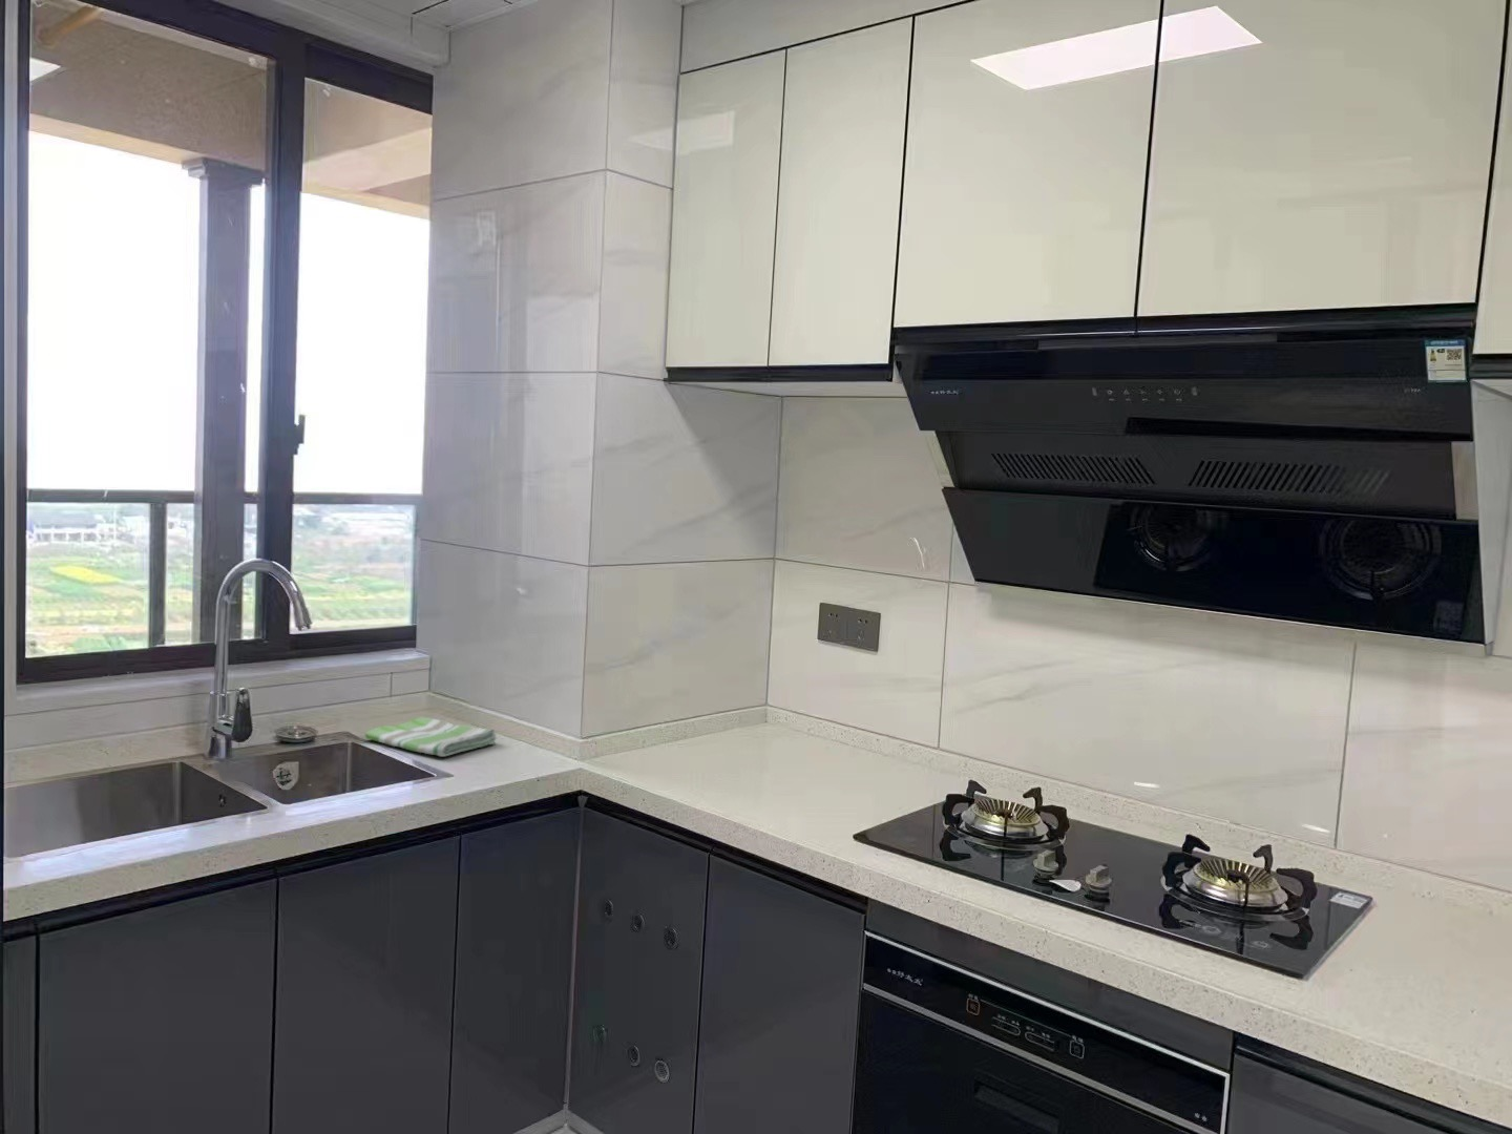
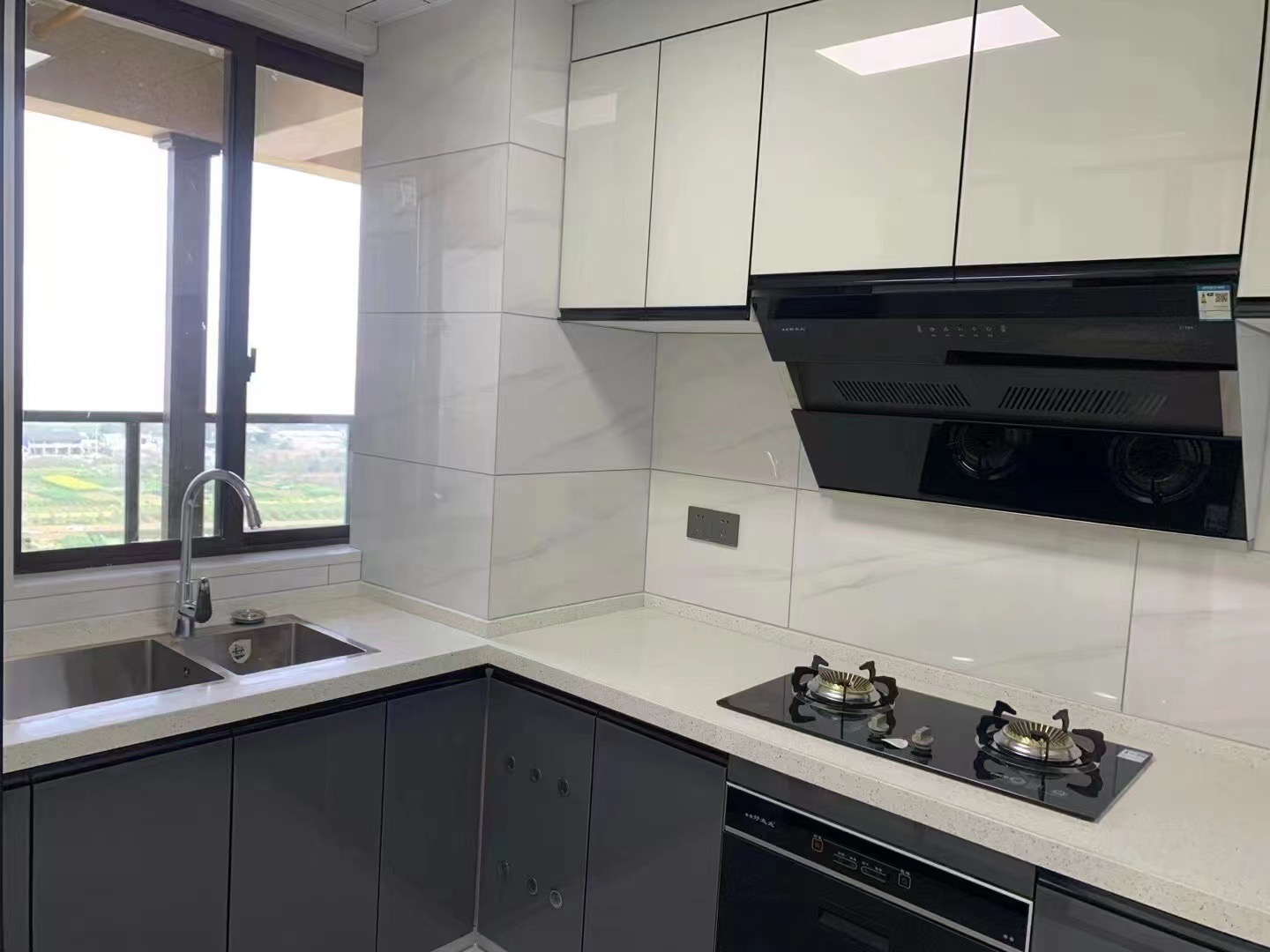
- dish towel [364,716,498,758]
